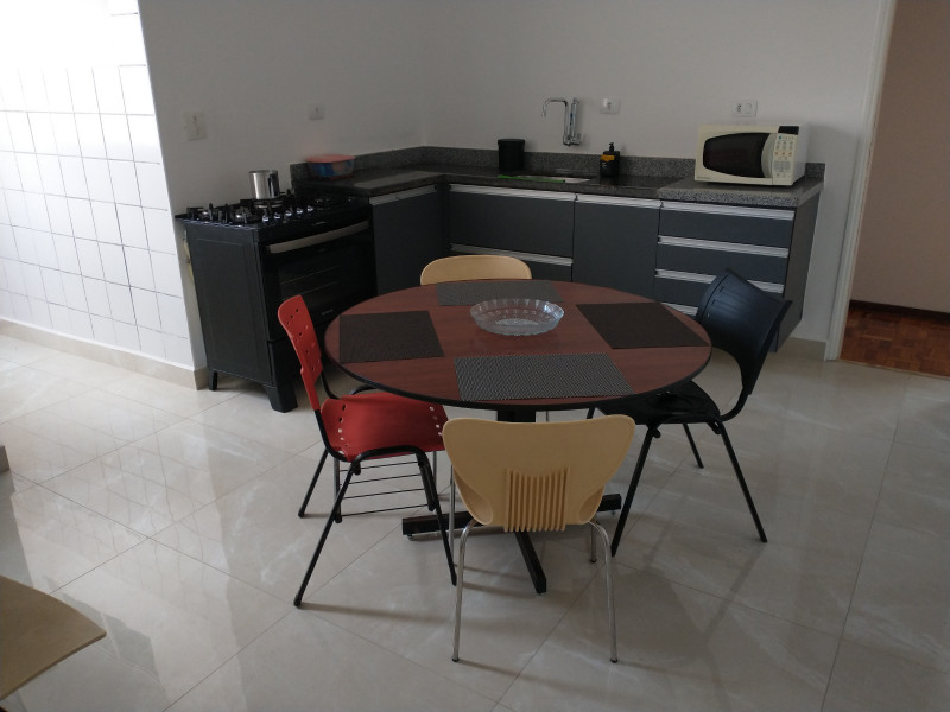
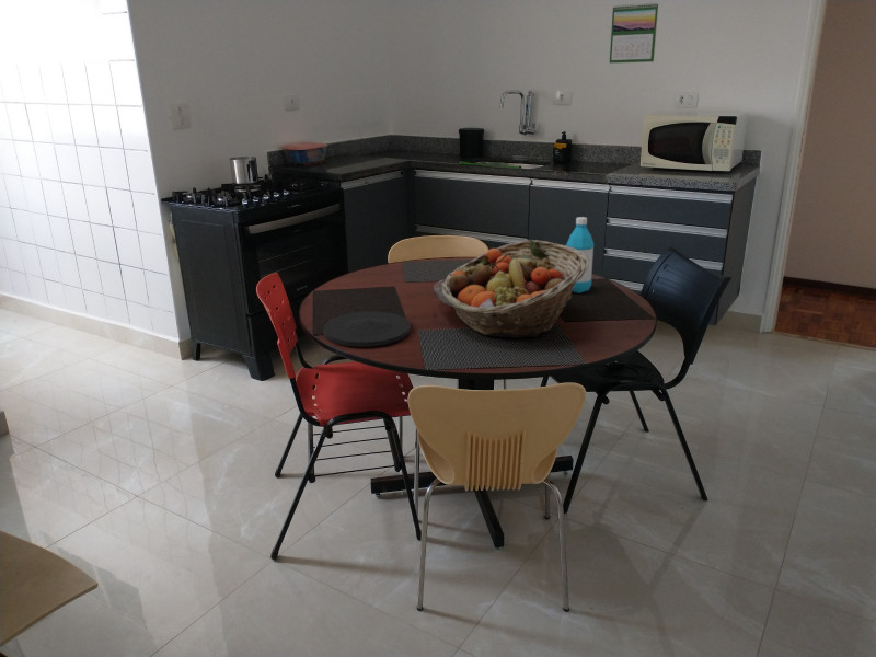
+ plate [322,310,412,348]
+ water bottle [565,216,595,295]
+ calendar [609,2,659,65]
+ fruit basket [440,239,588,339]
